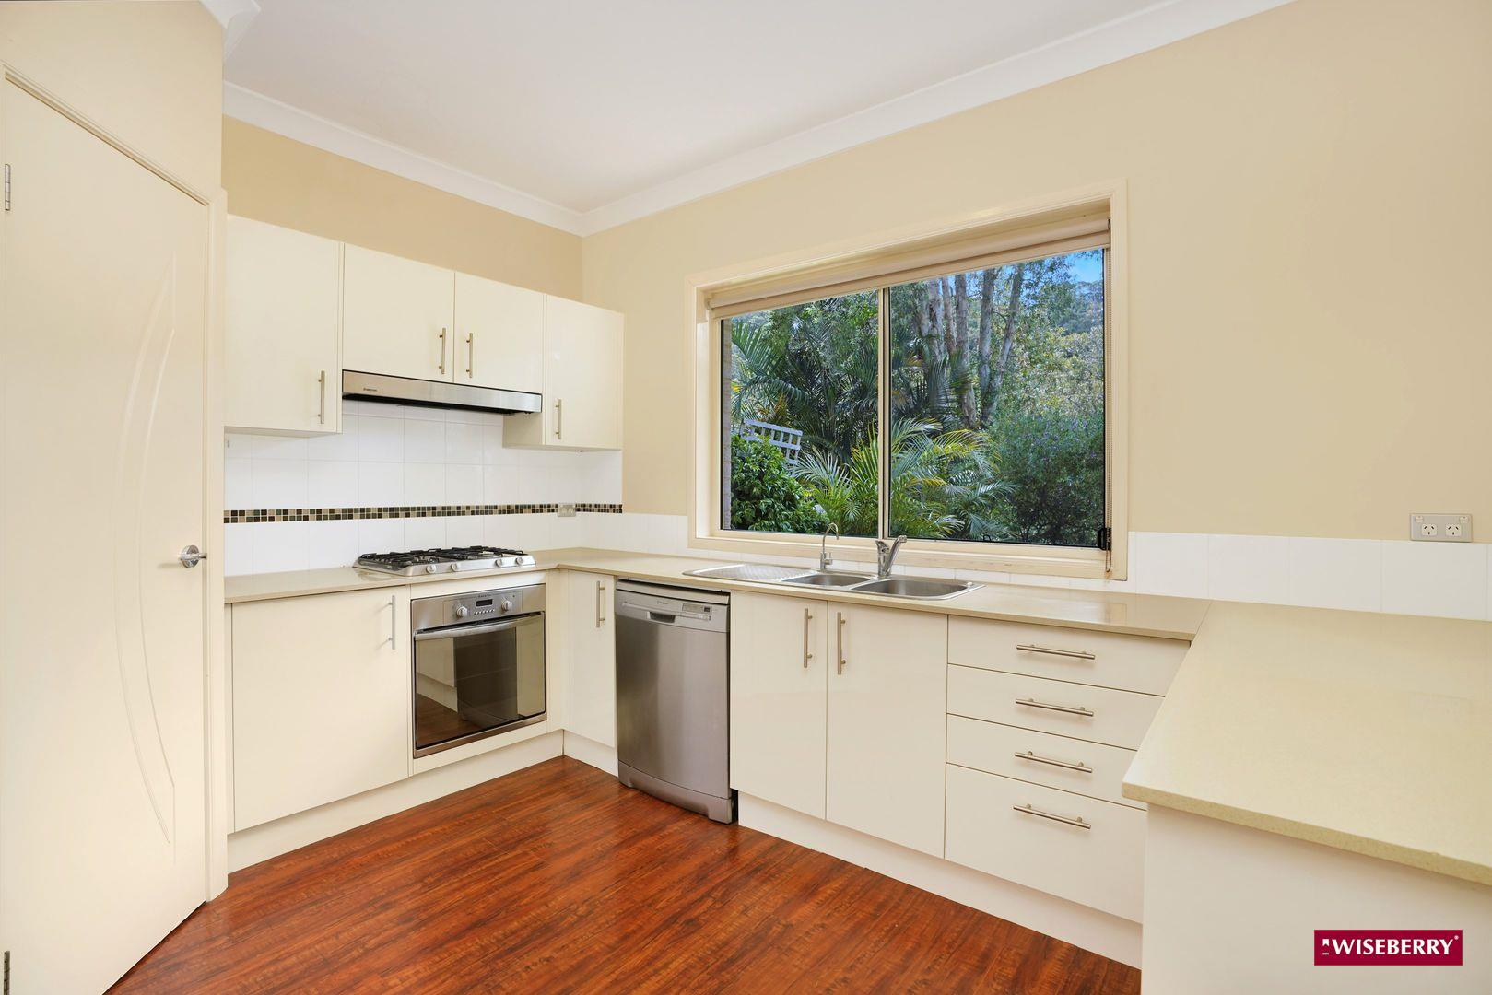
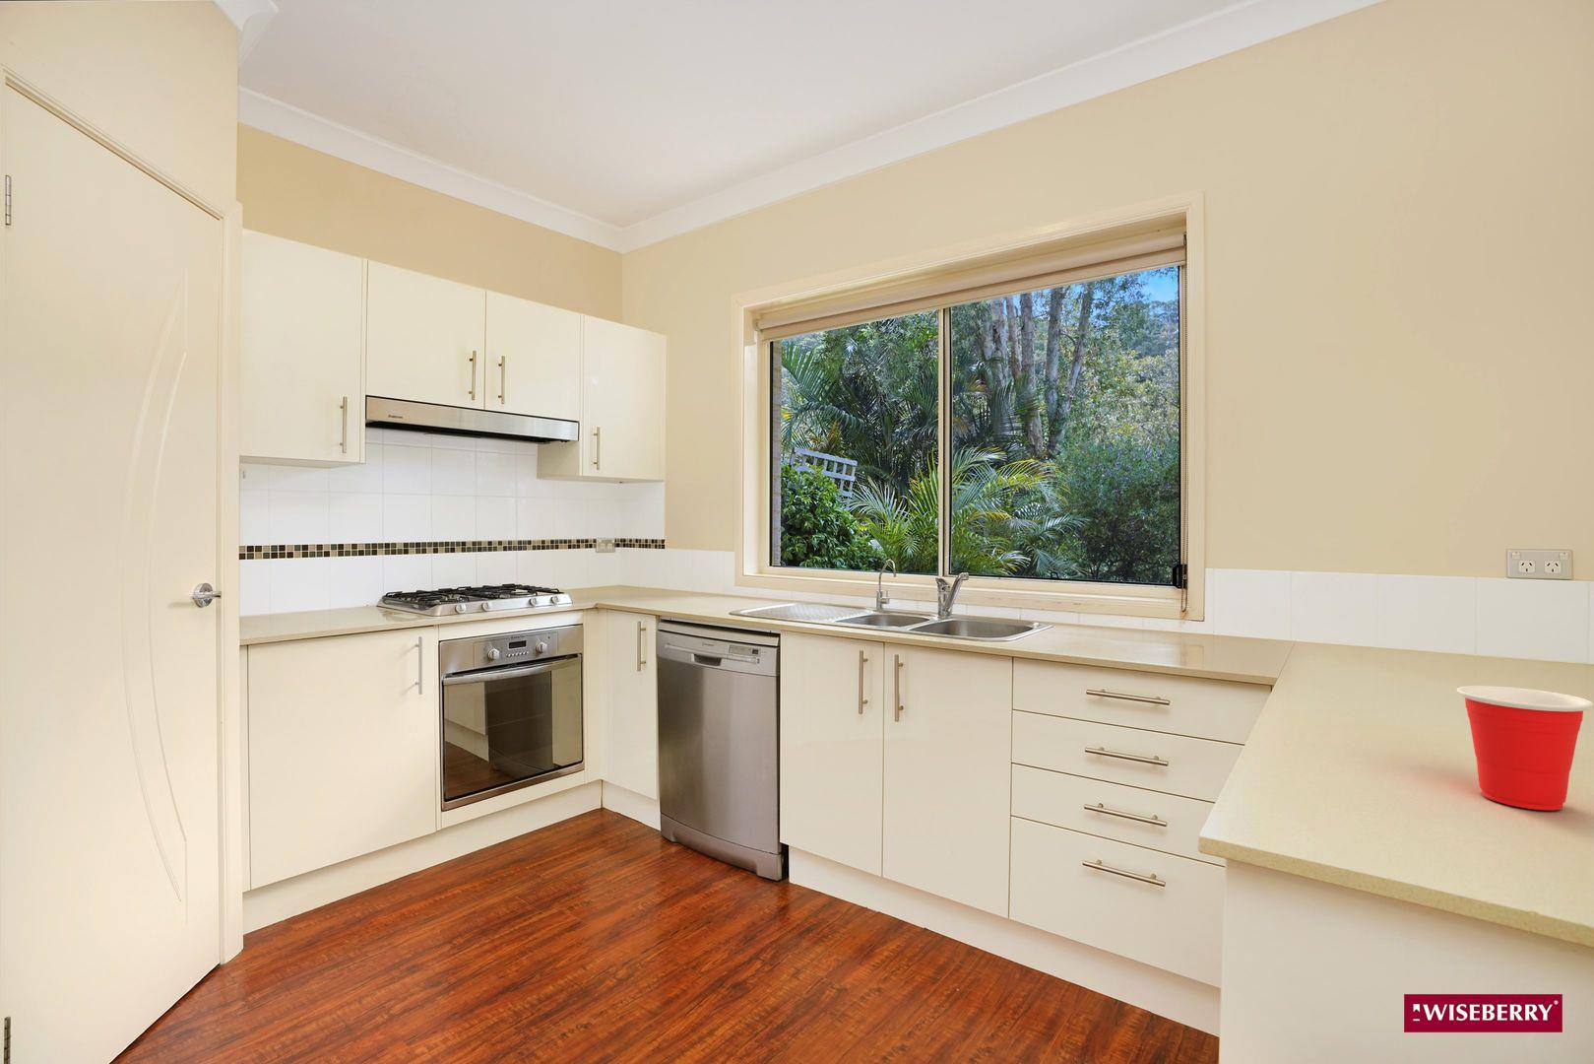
+ cup [1456,685,1594,811]
